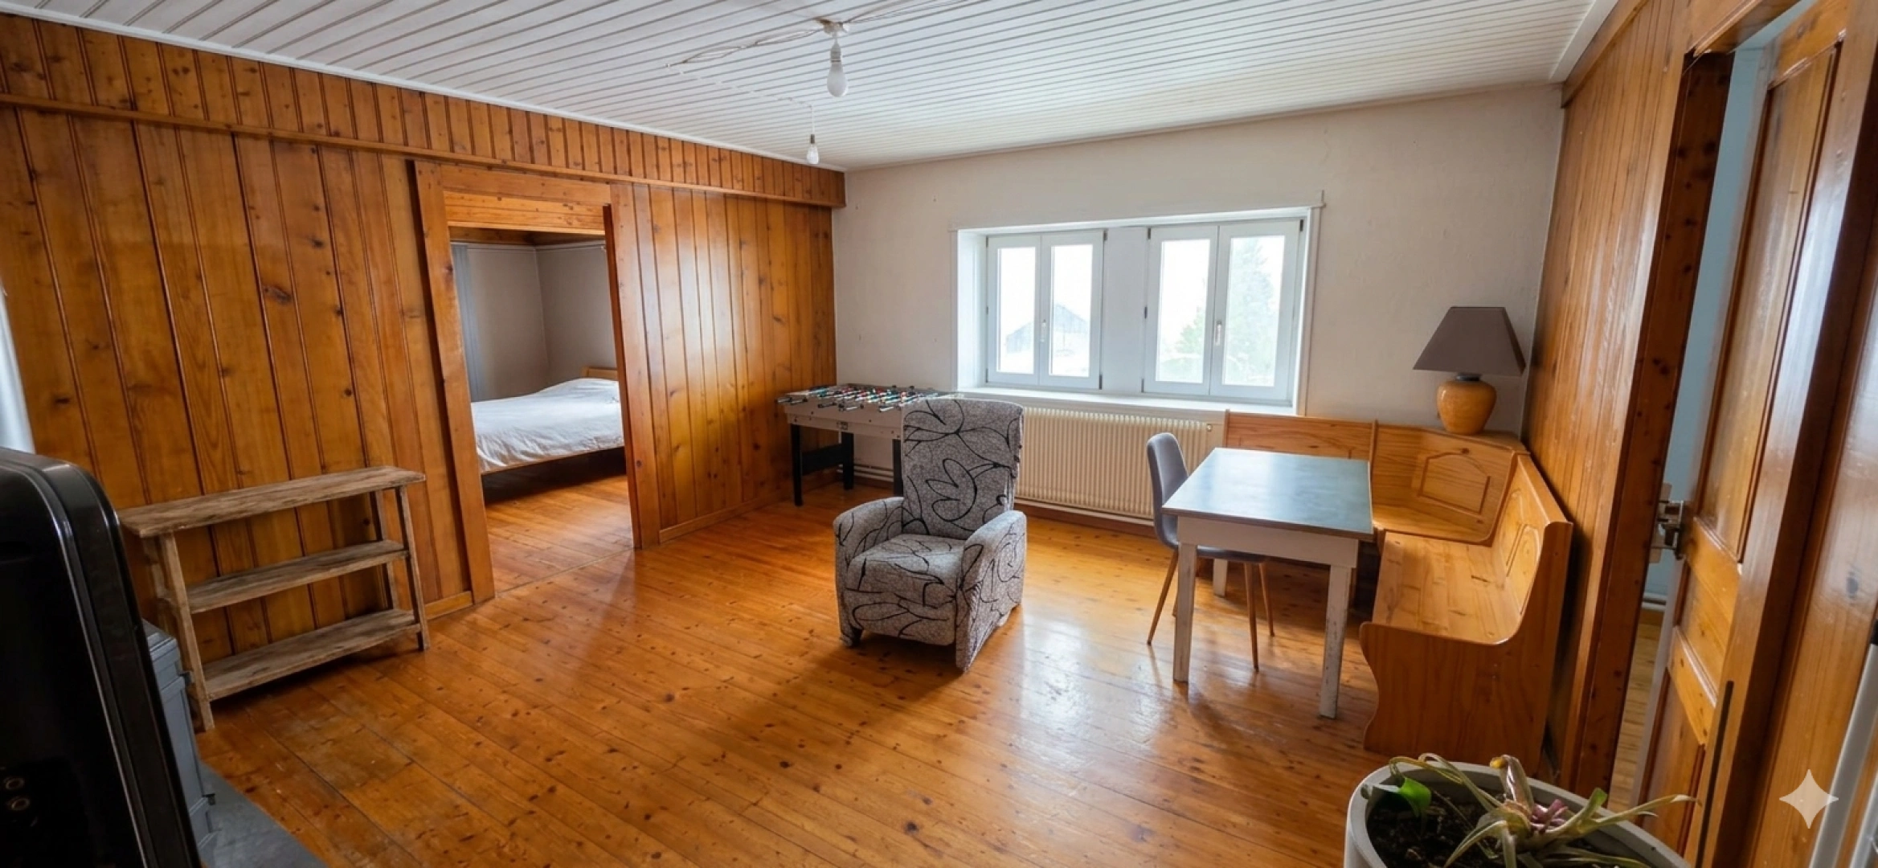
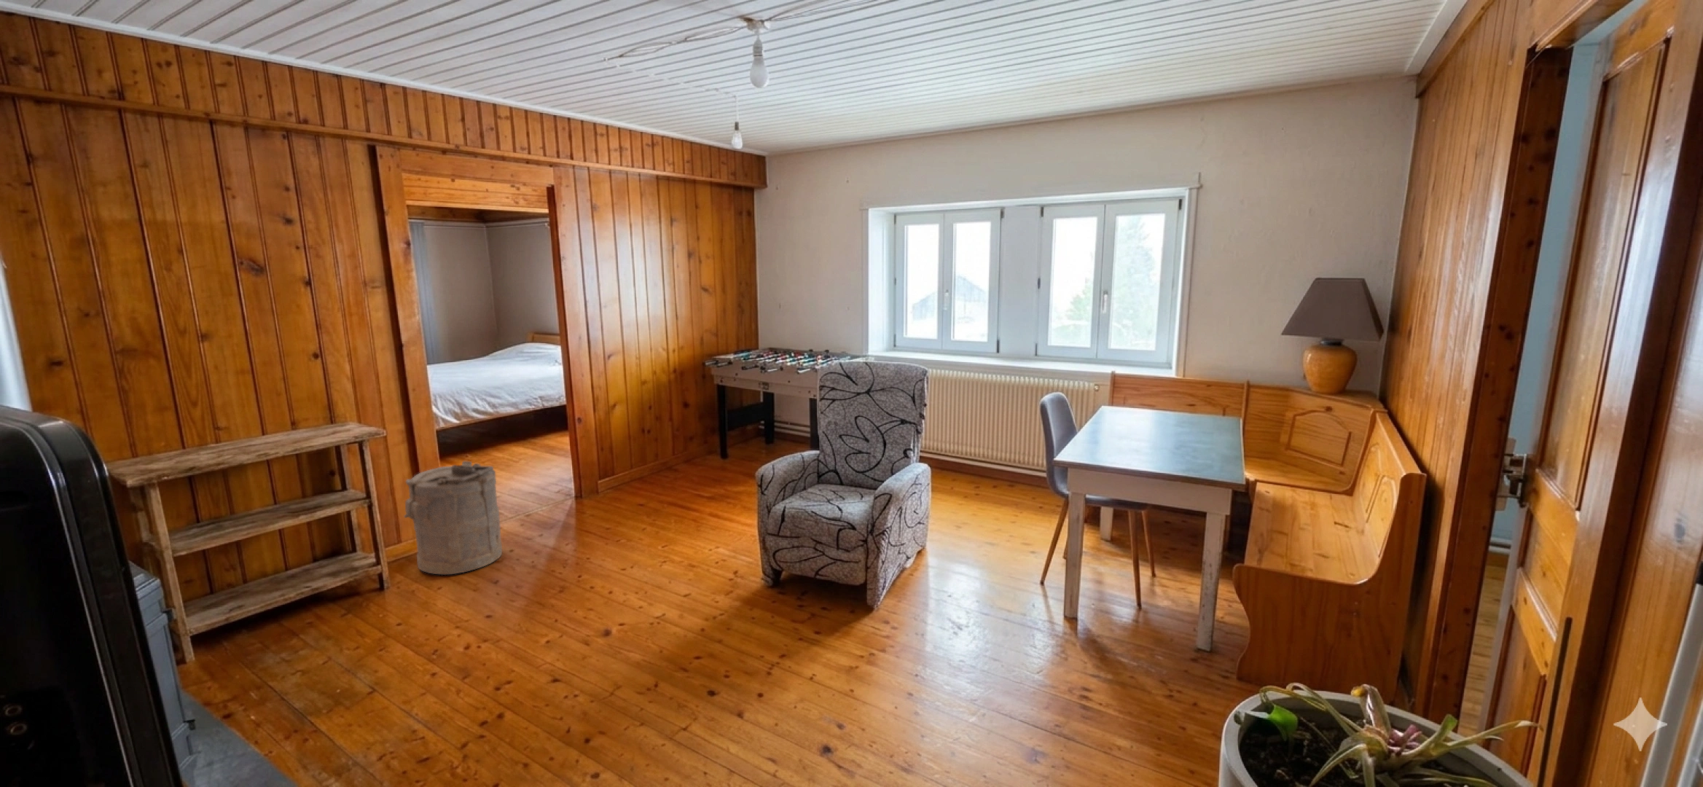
+ laundry hamper [404,460,503,575]
